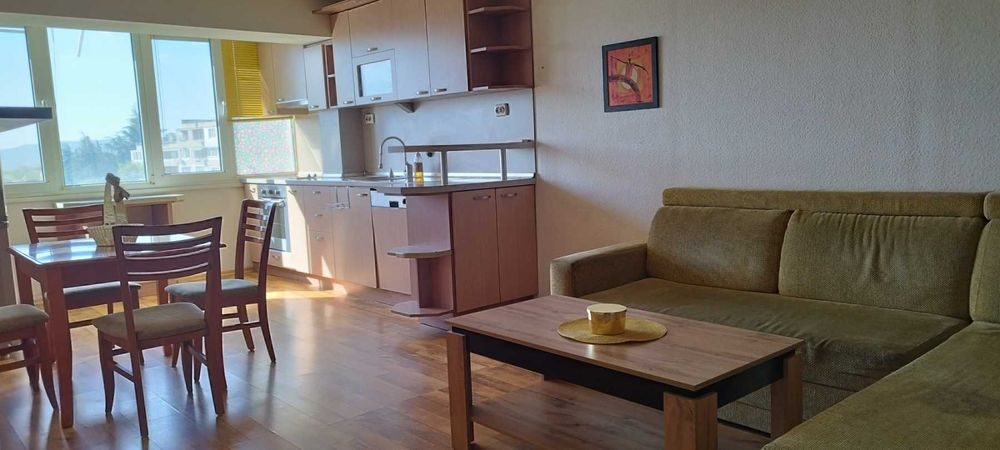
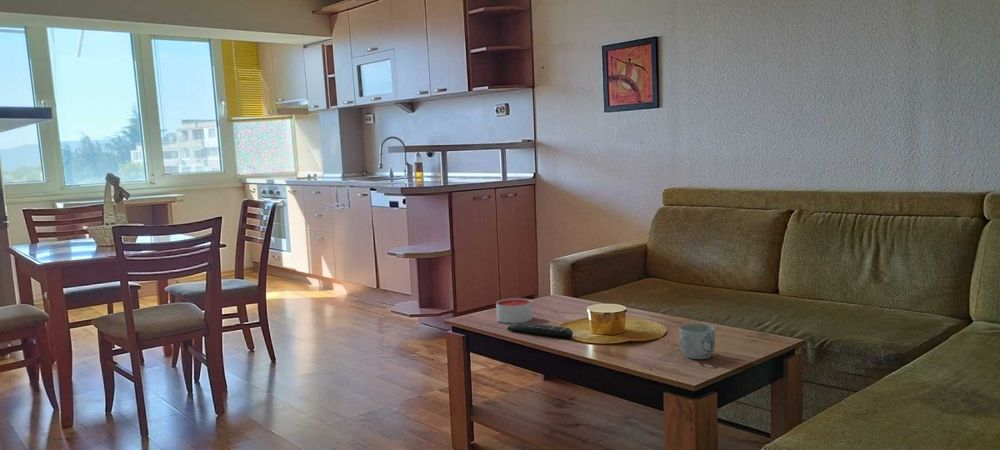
+ remote control [506,322,574,339]
+ candle [495,297,533,324]
+ mug [678,323,716,360]
